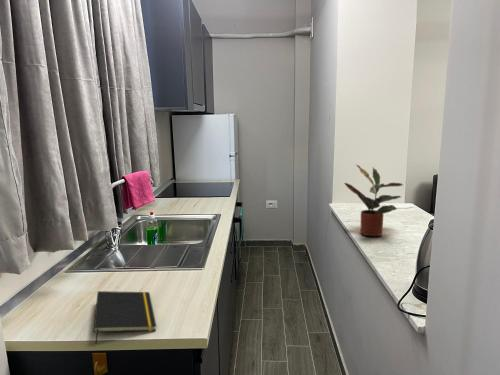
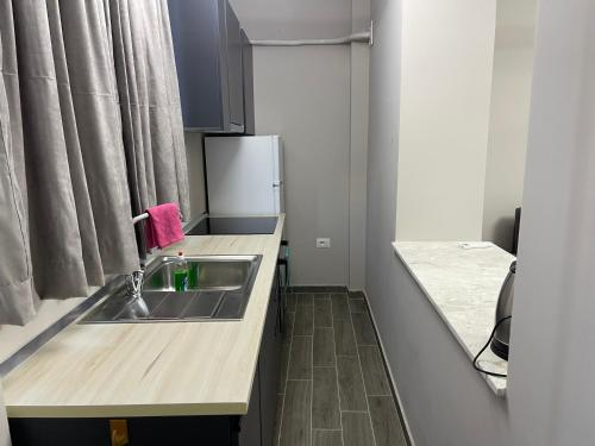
- notepad [92,290,157,345]
- potted plant [343,163,404,237]
